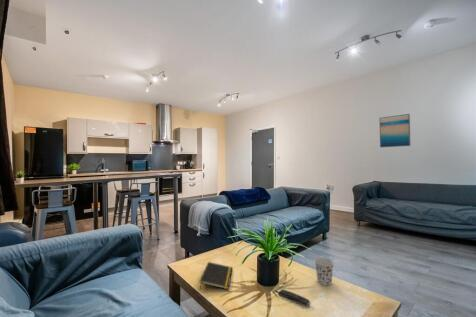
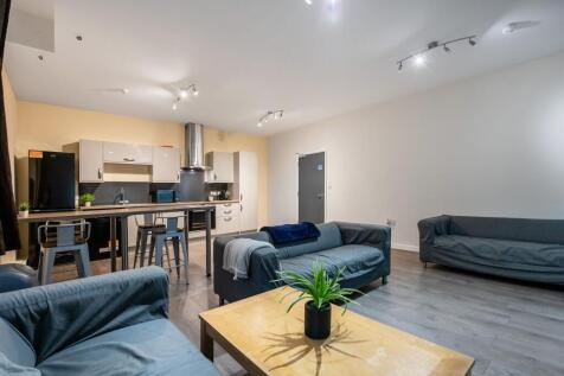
- remote control [277,288,312,306]
- notepad [199,261,234,290]
- wall art [378,113,412,148]
- cup [314,257,335,286]
